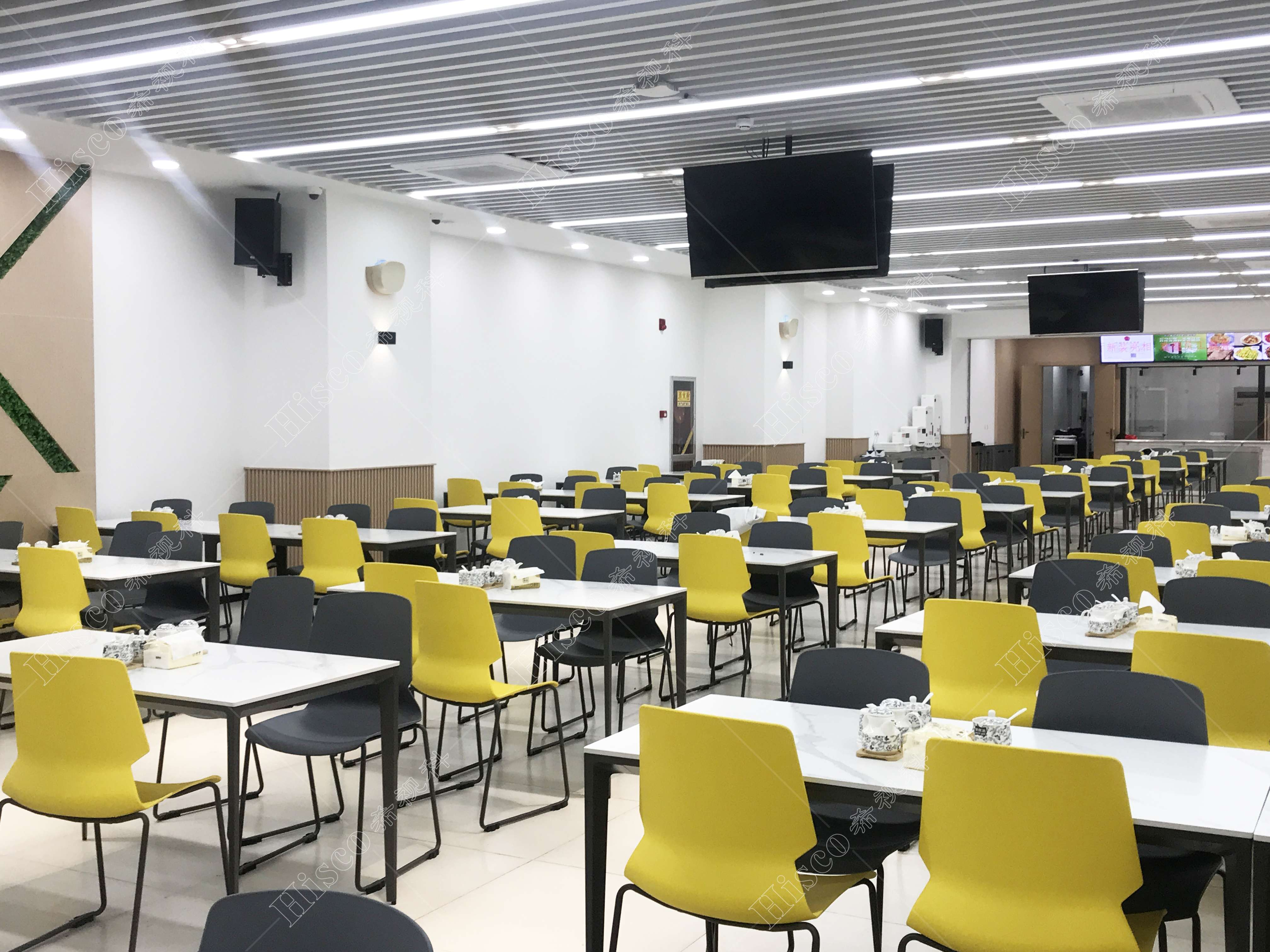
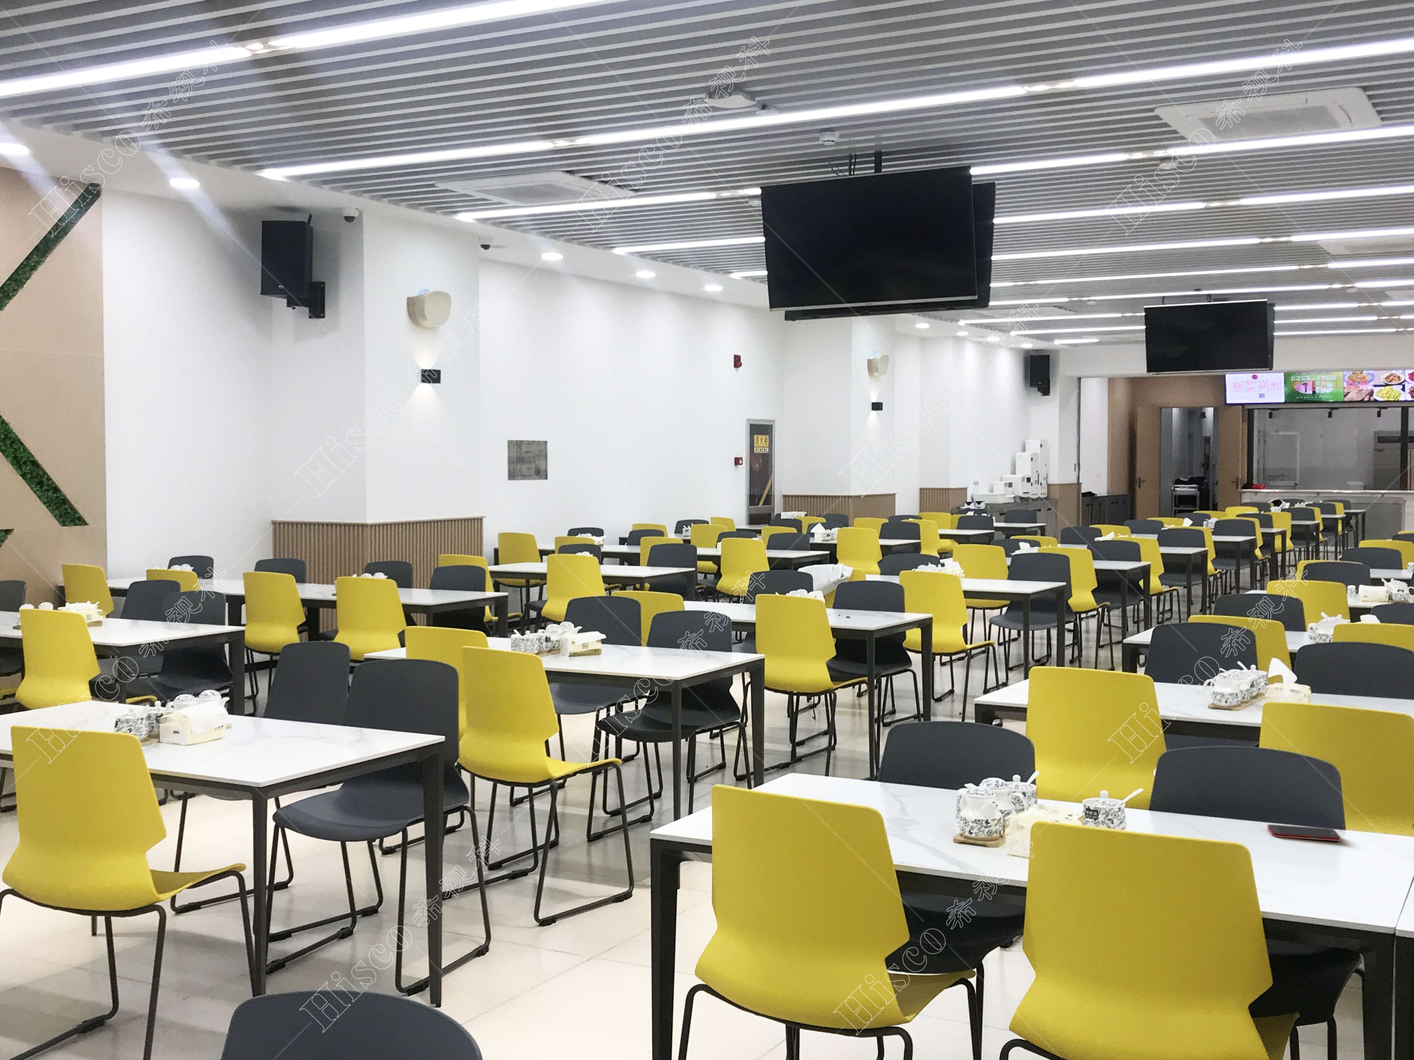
+ cell phone [1267,824,1341,842]
+ wall art [507,440,548,481]
